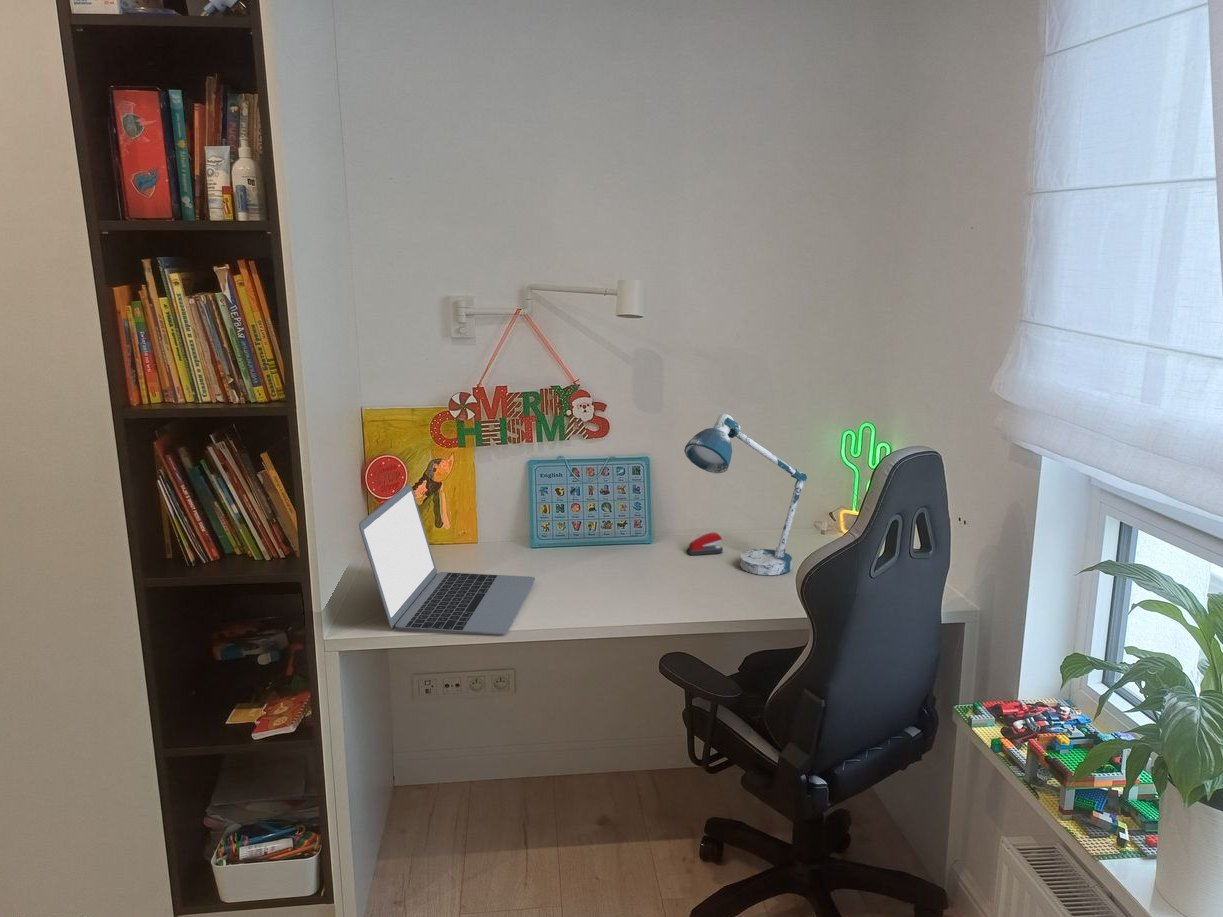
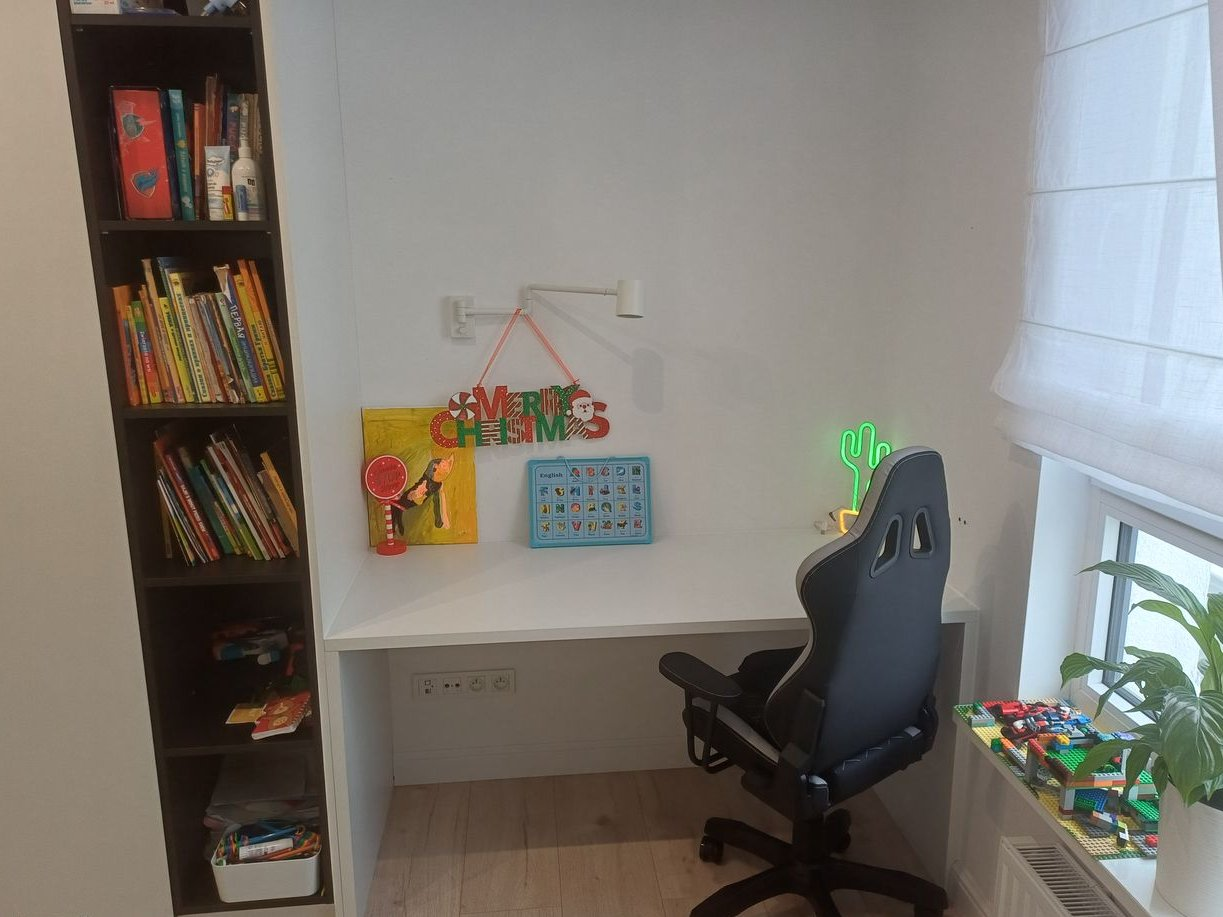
- laptop [358,483,536,635]
- desk lamp [683,413,808,576]
- stapler [686,531,724,556]
